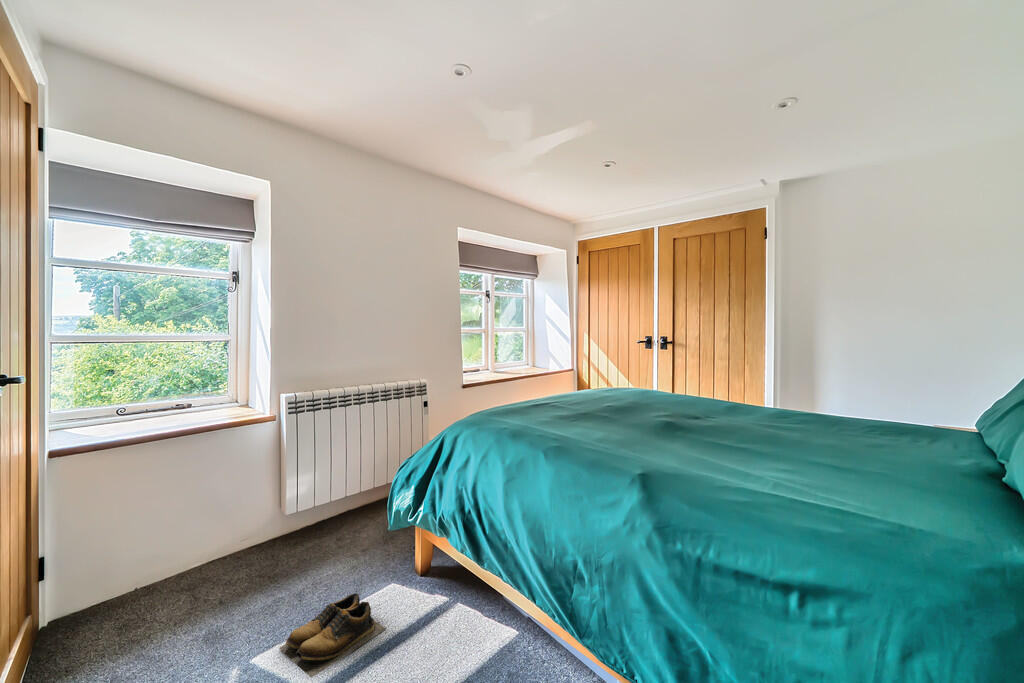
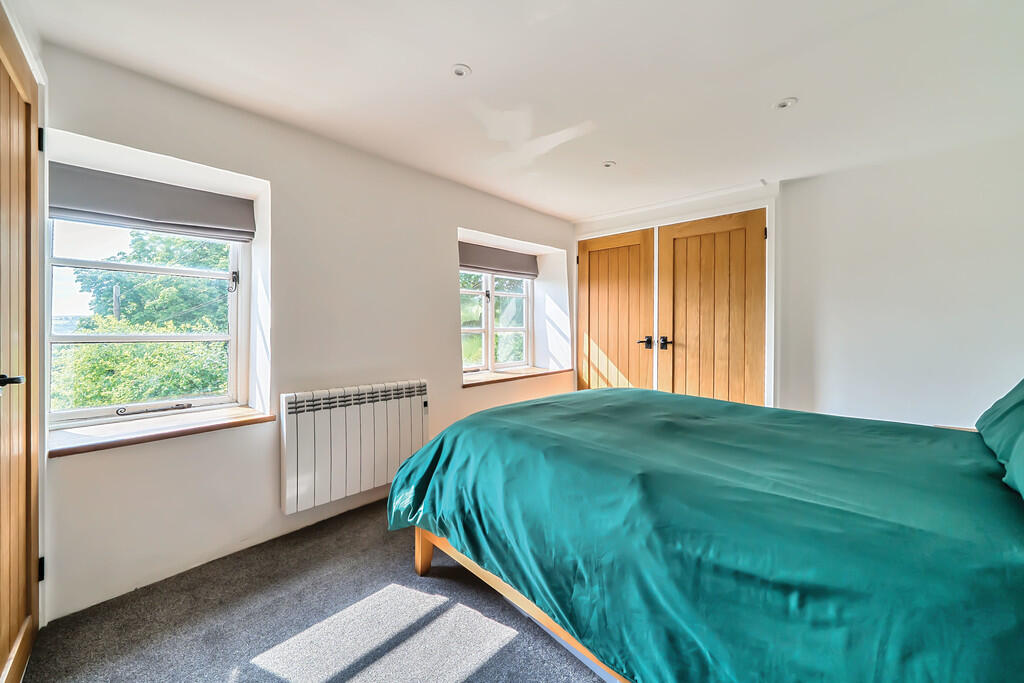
- shoes [278,592,387,678]
